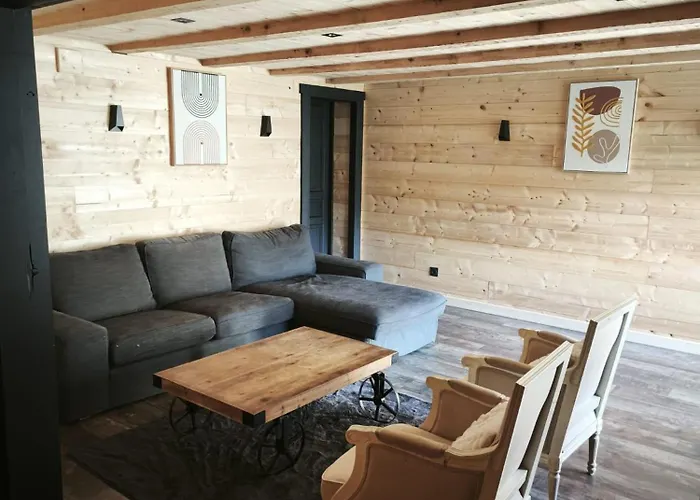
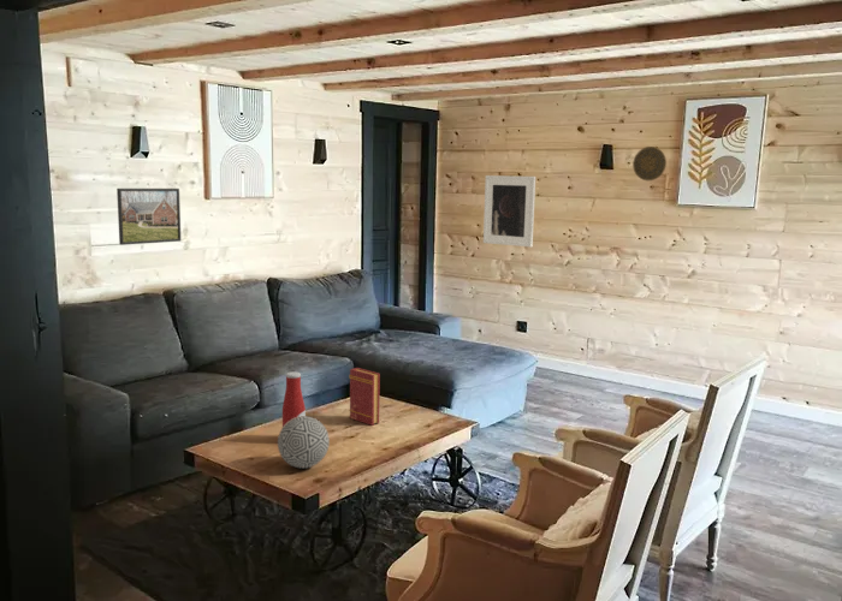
+ decorative plate [632,145,668,182]
+ book [348,367,381,427]
+ decorative ball [277,415,331,469]
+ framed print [482,174,536,248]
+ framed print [115,188,182,246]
+ bottle [281,370,307,428]
